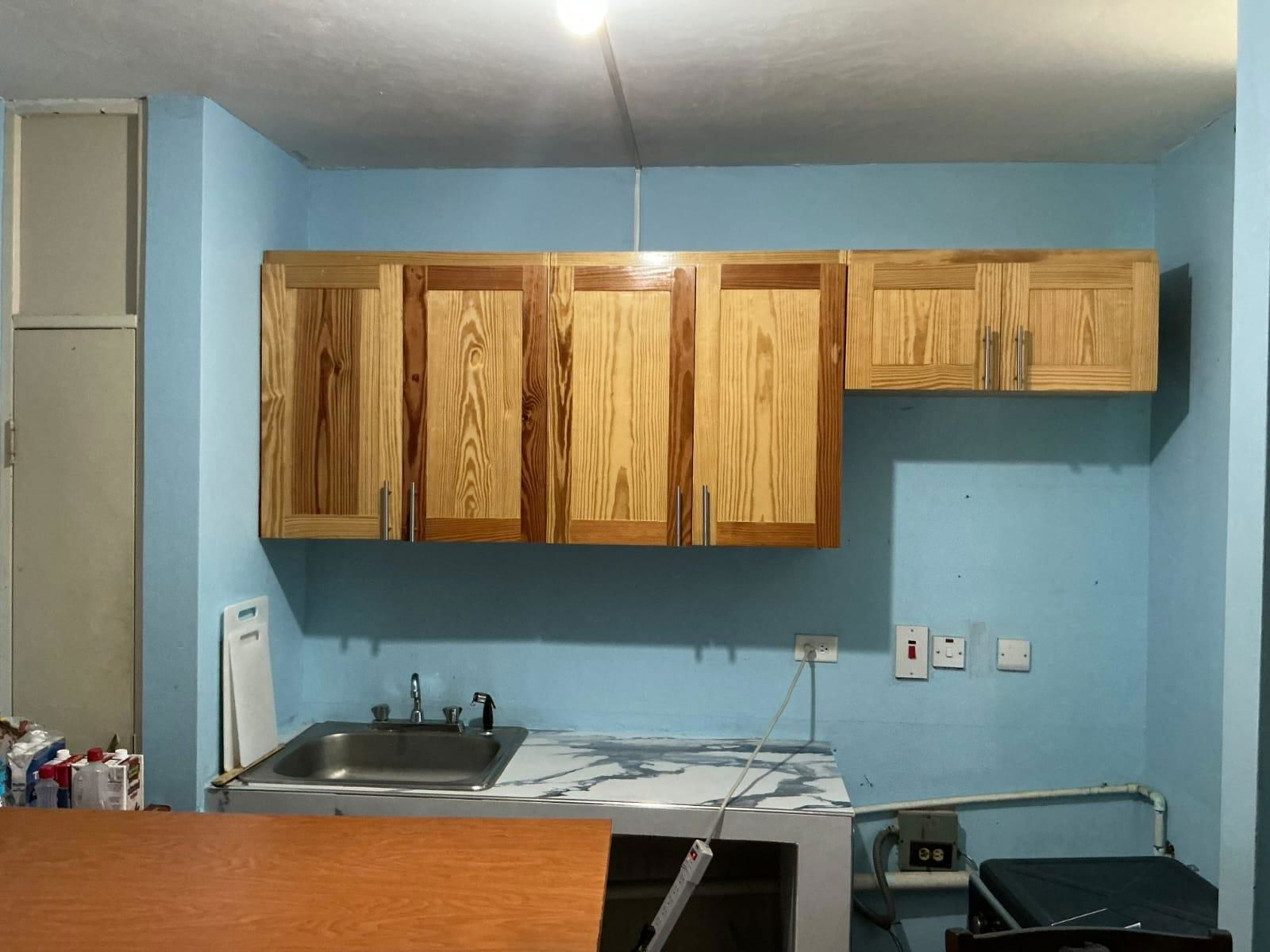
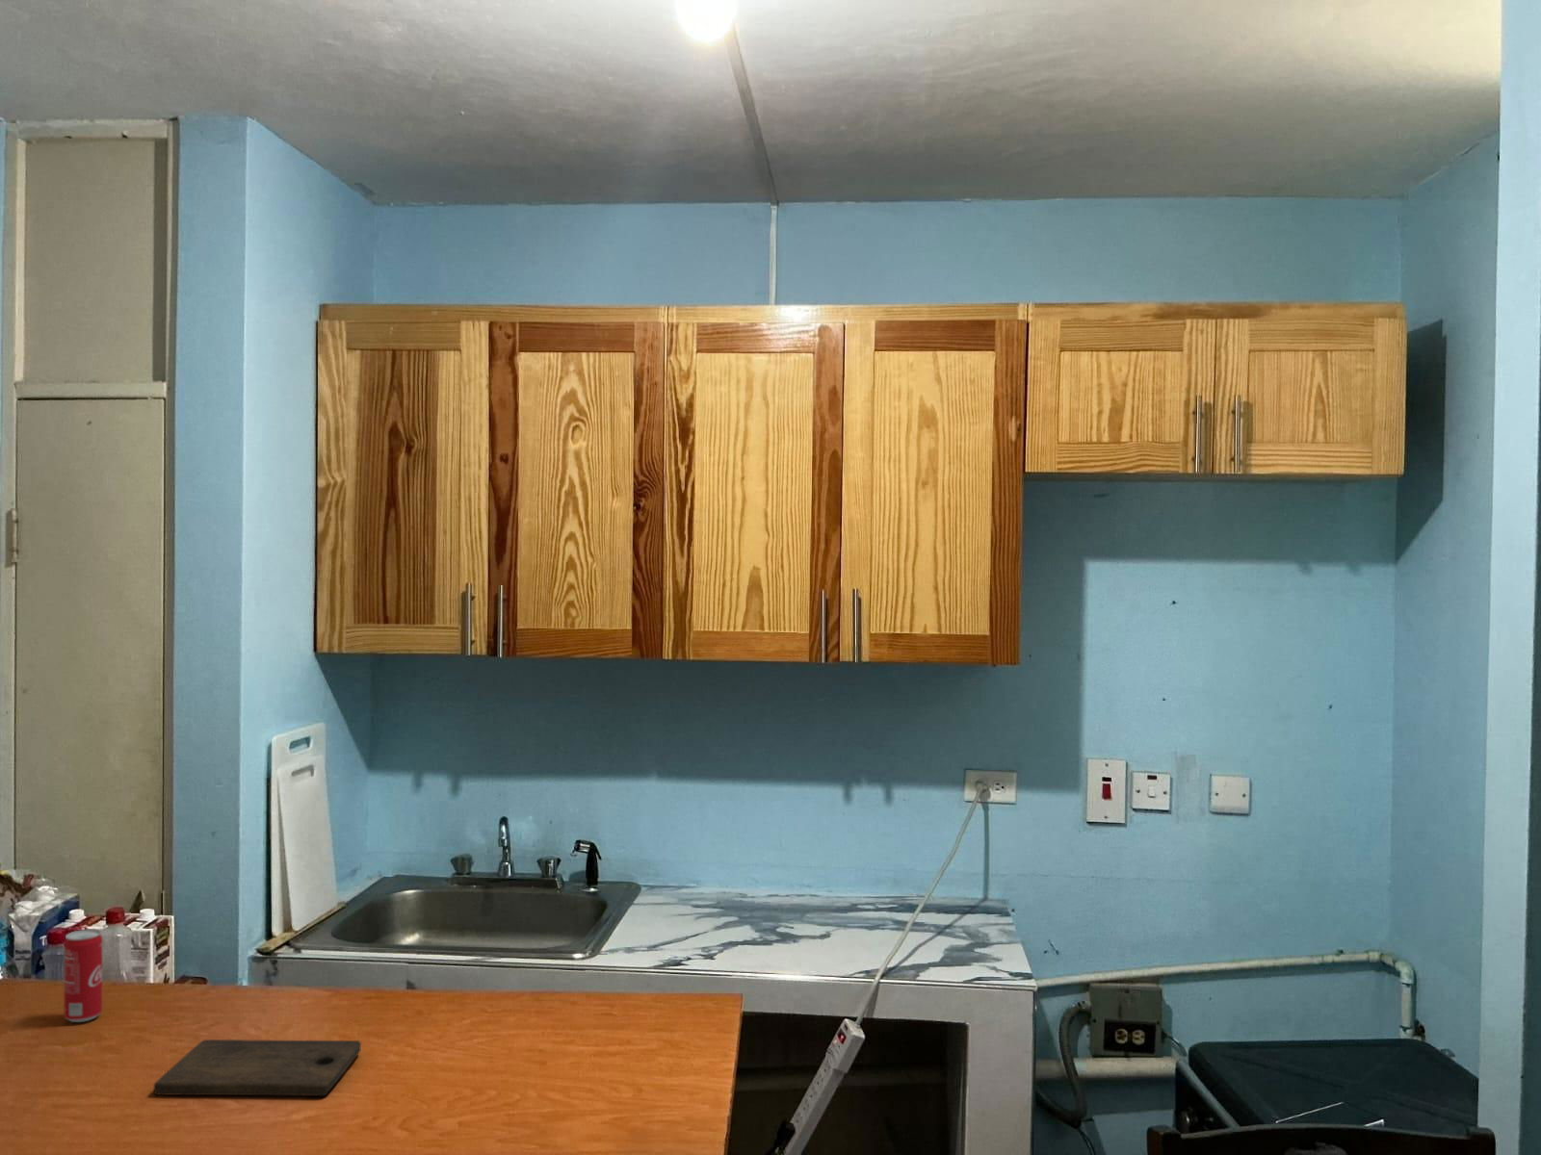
+ cutting board [153,1039,362,1097]
+ beverage can [63,928,103,1023]
